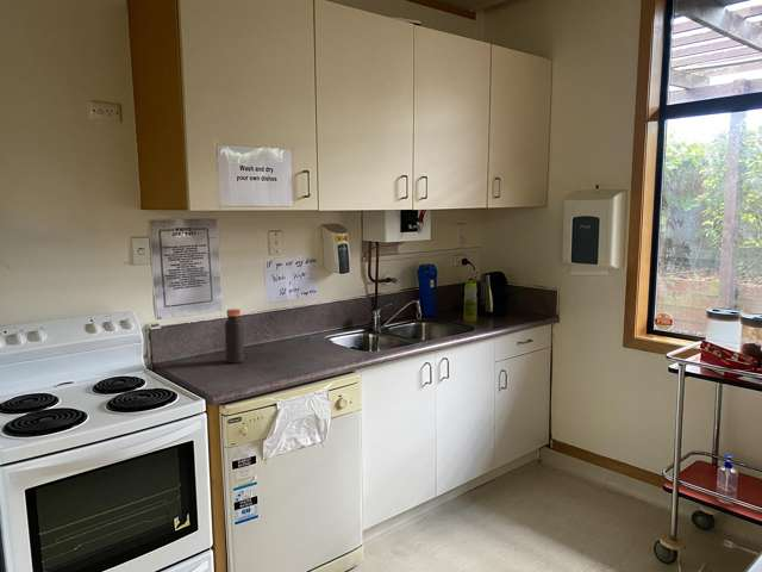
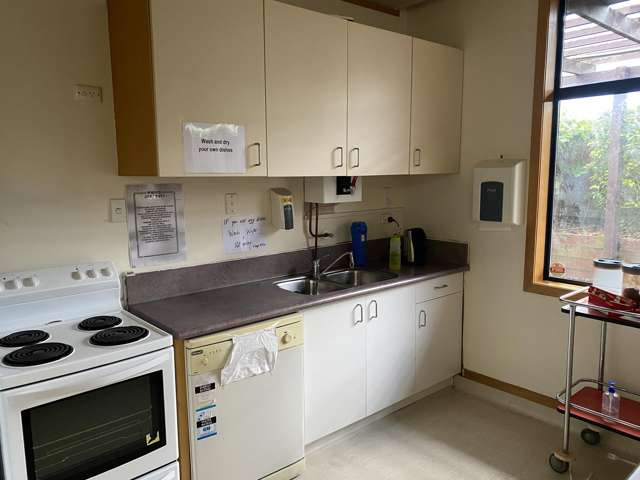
- bottle [224,307,245,365]
